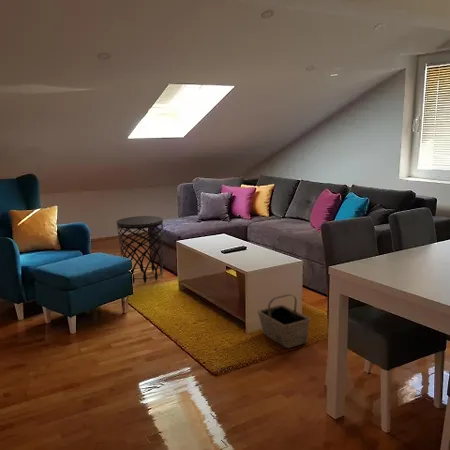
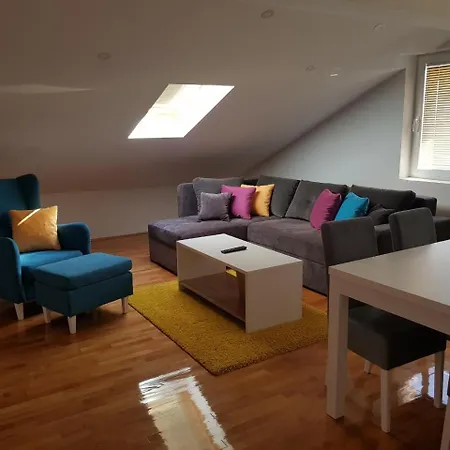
- side table [116,215,164,284]
- basket [257,293,311,349]
